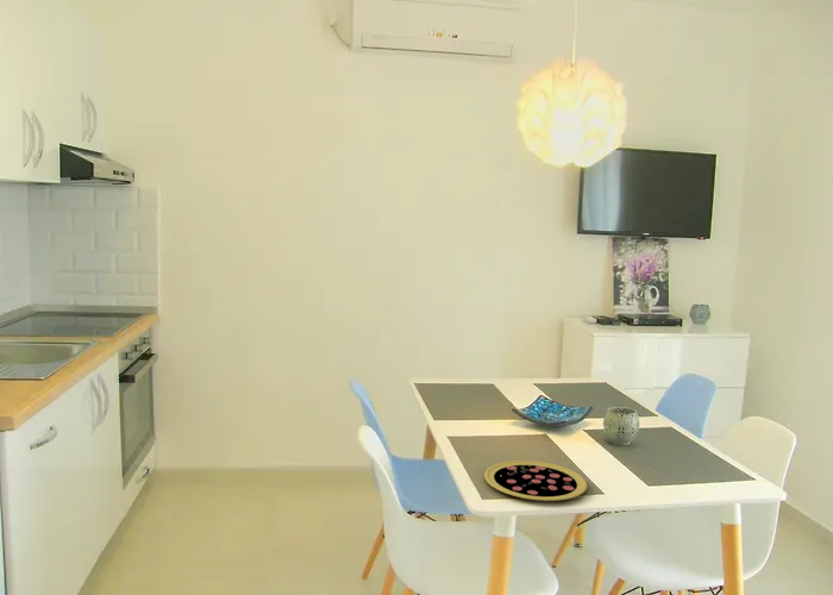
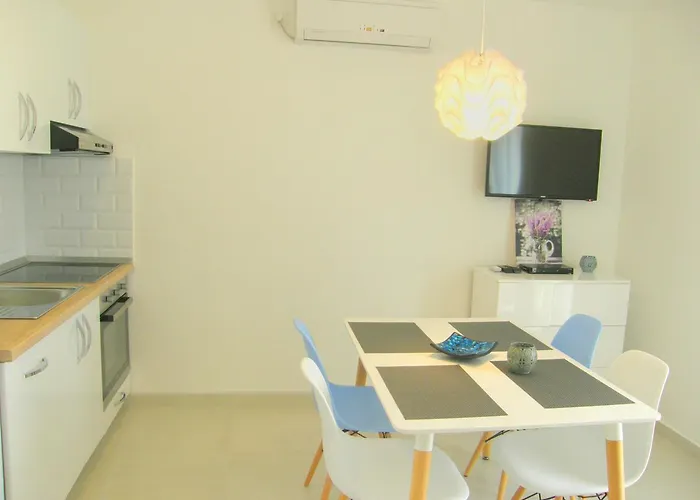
- pizza [483,459,588,502]
